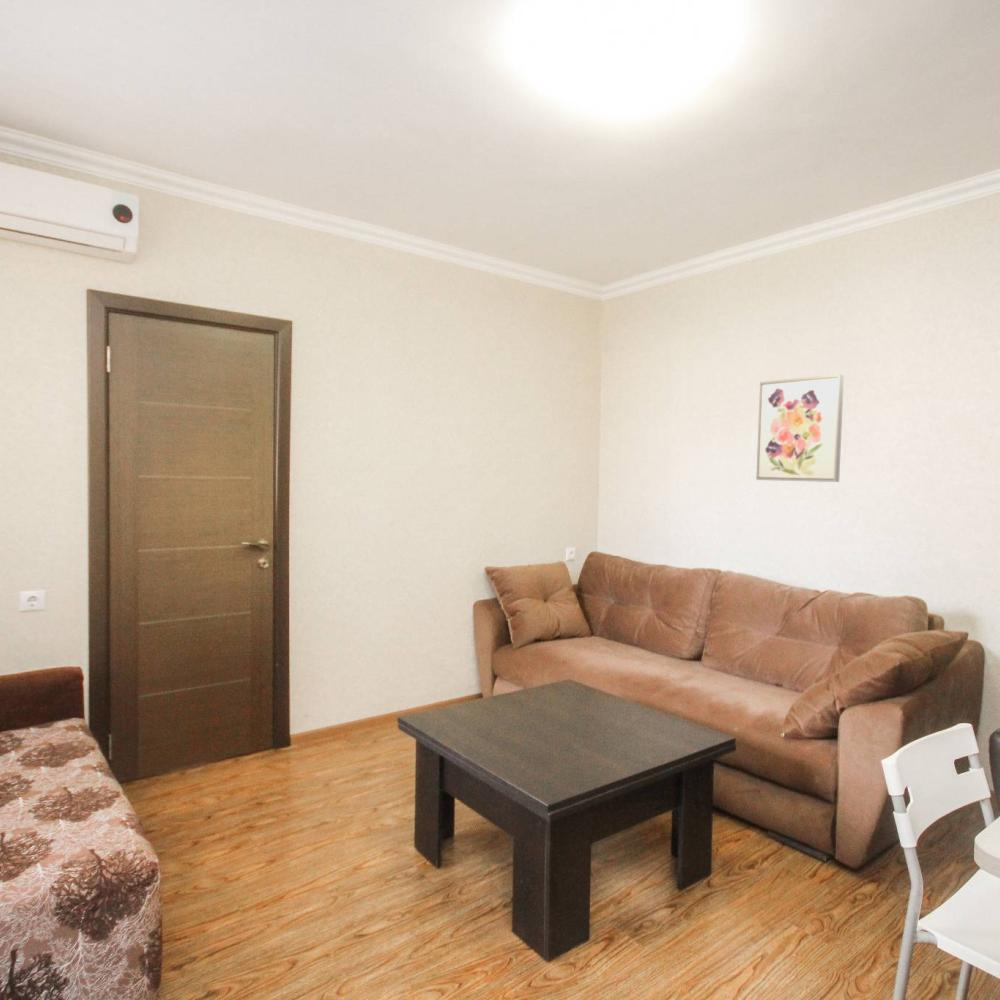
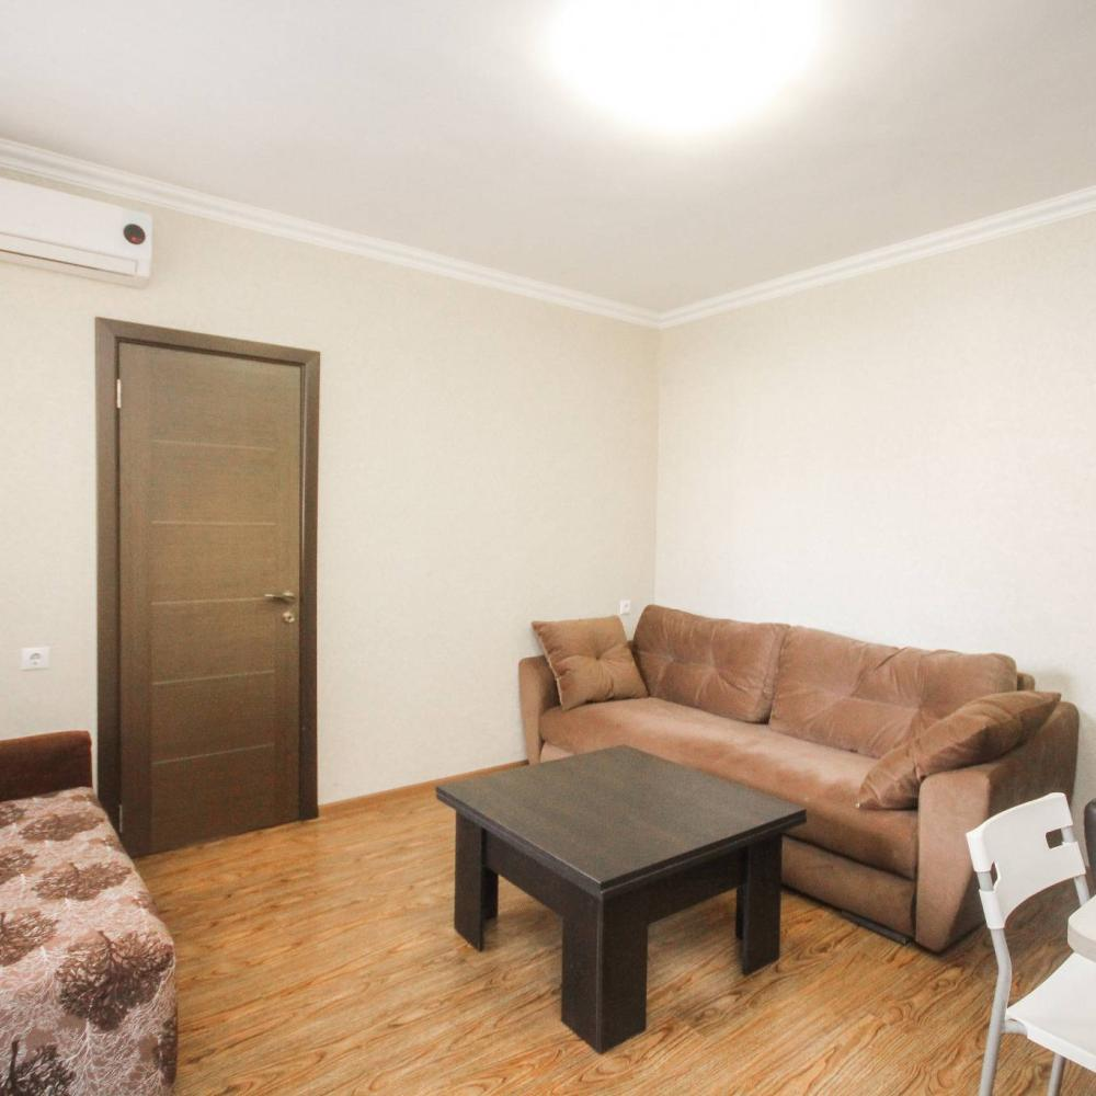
- wall art [755,373,845,483]
